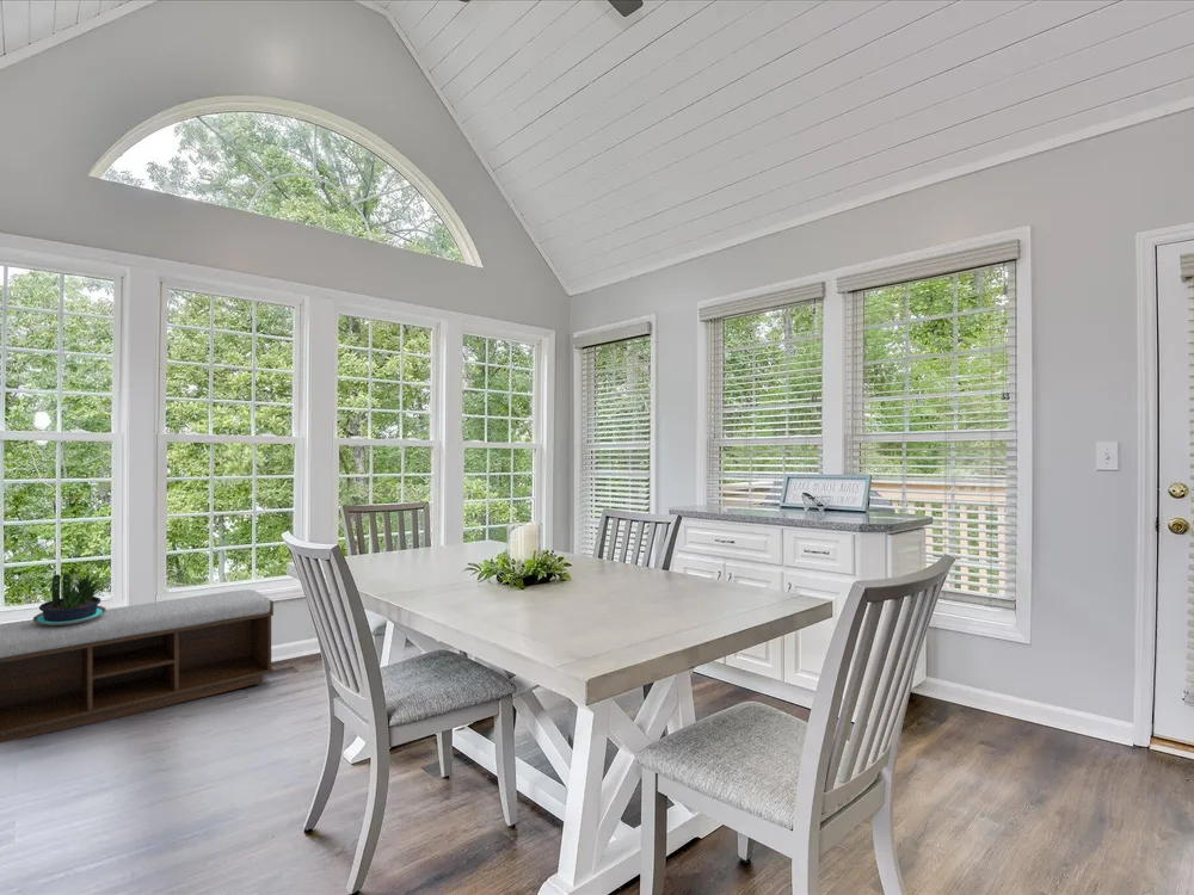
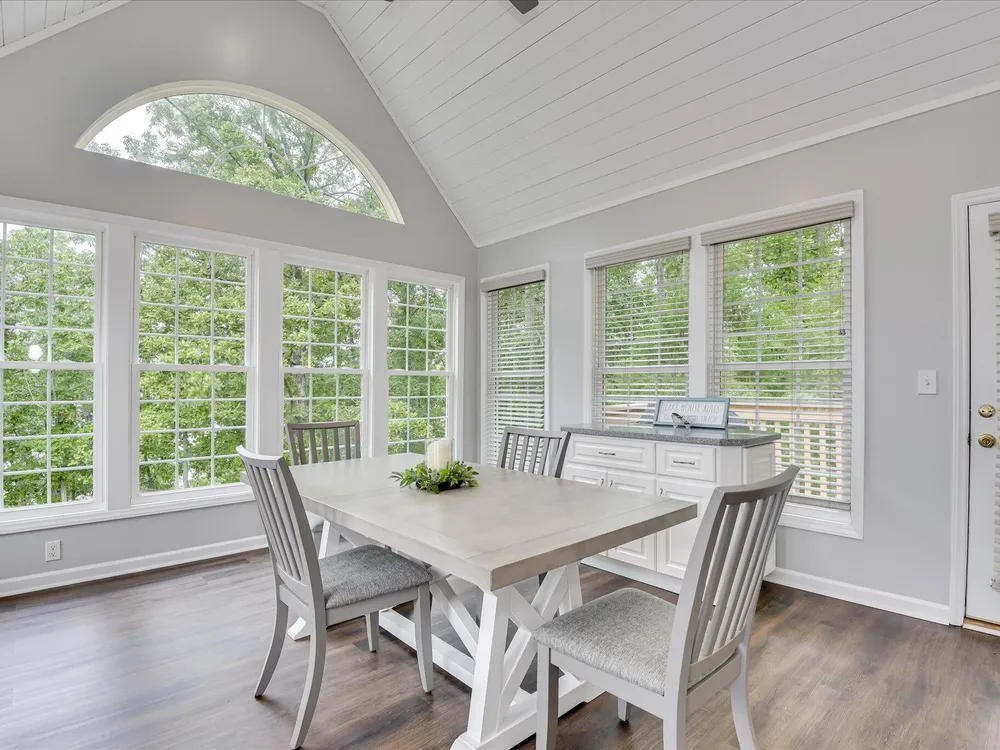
- potted plant [32,573,116,625]
- bench [0,588,275,743]
